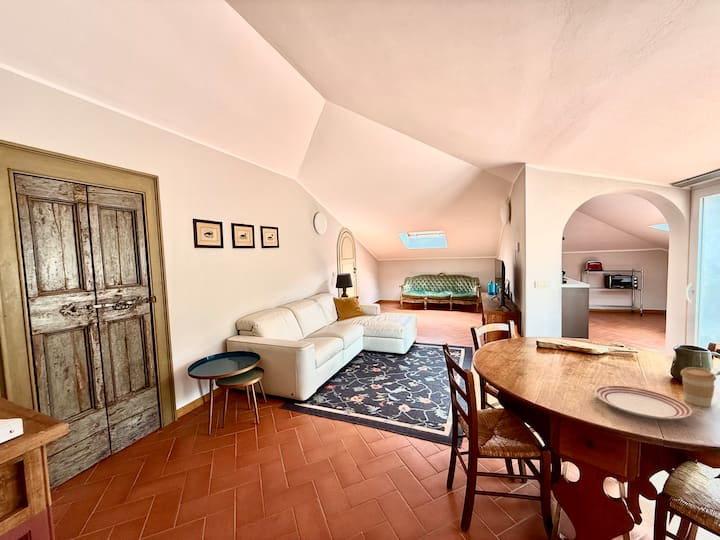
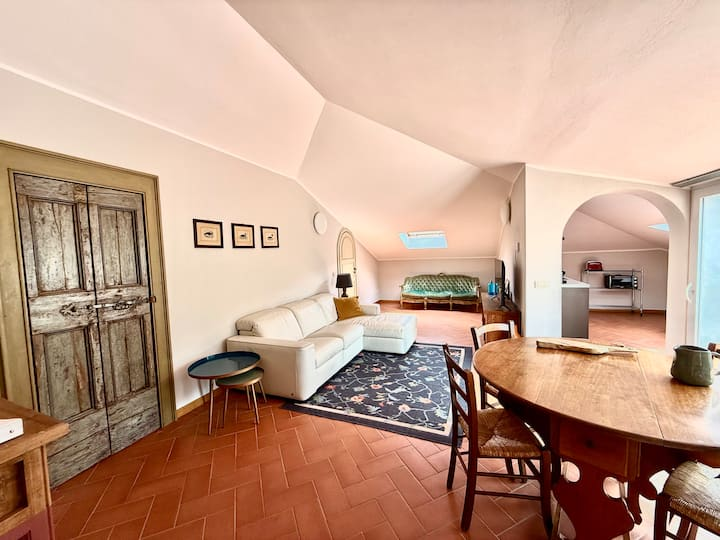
- coffee cup [680,366,717,408]
- dinner plate [594,384,693,421]
